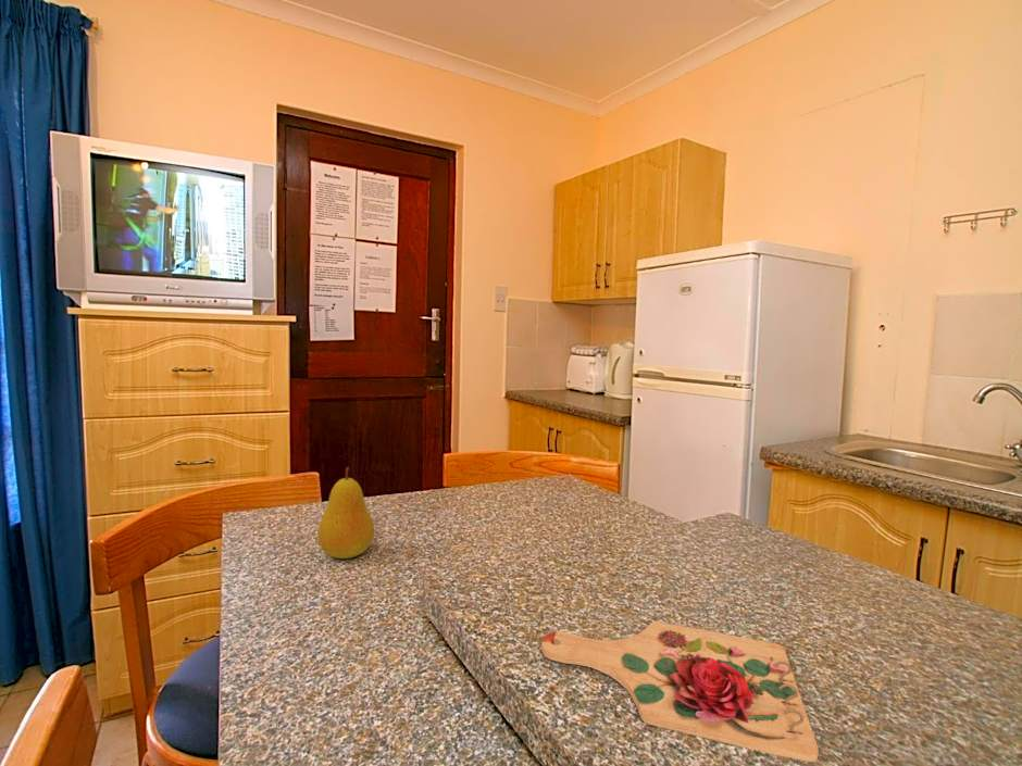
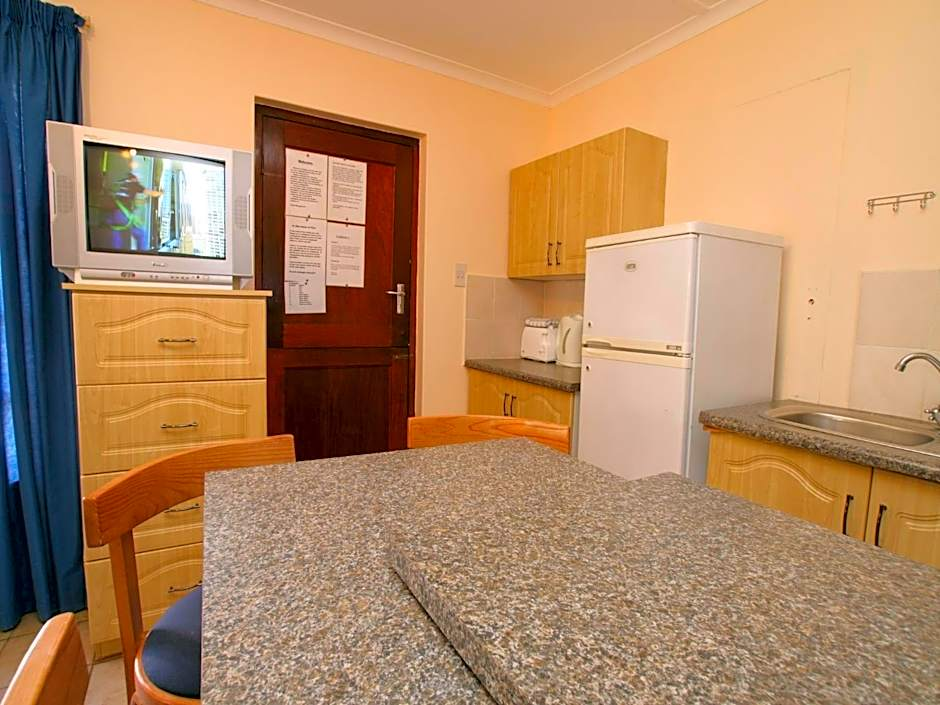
- cutting board [540,620,820,763]
- fruit [316,466,375,560]
